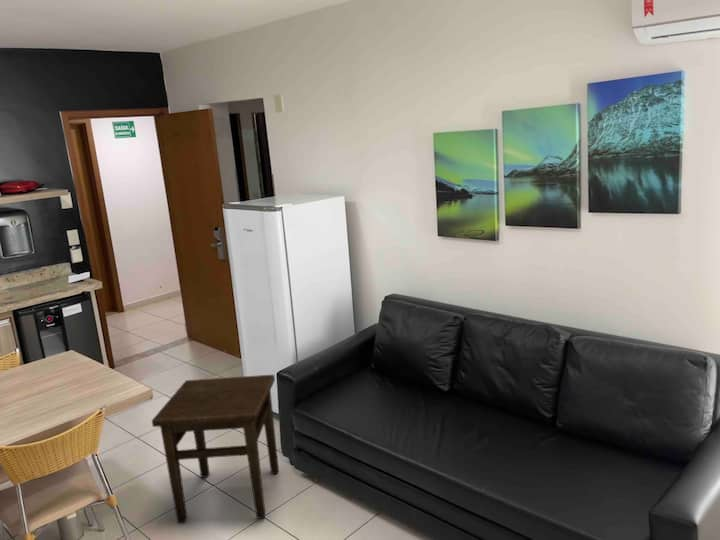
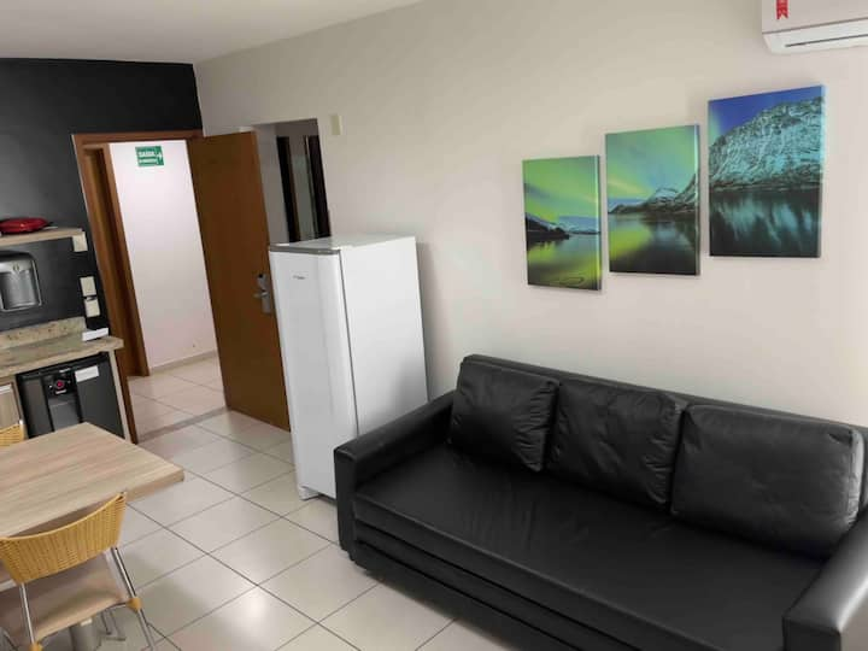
- side table [151,374,280,524]
